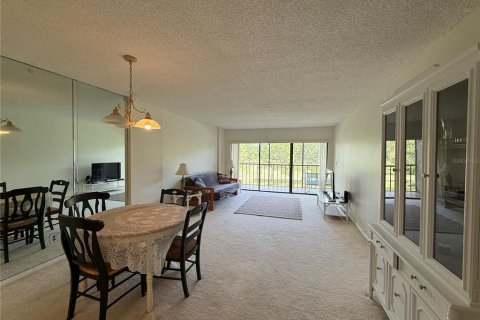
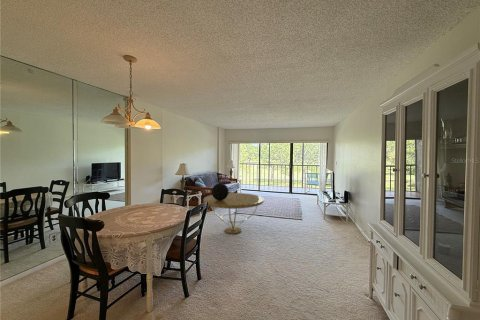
+ decorative globe [211,182,230,200]
+ coffee table [203,192,265,235]
